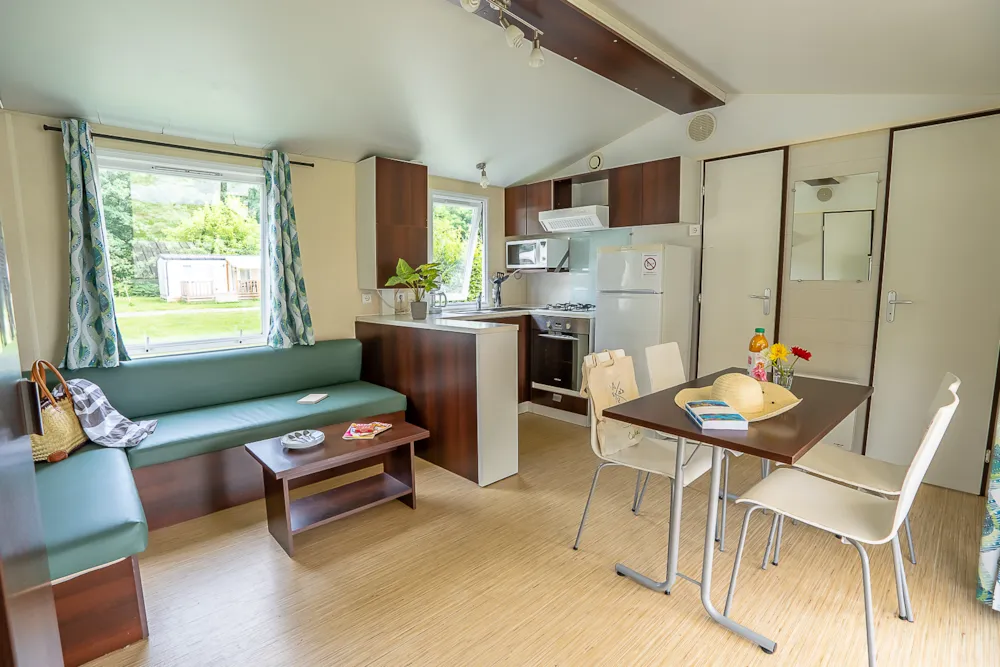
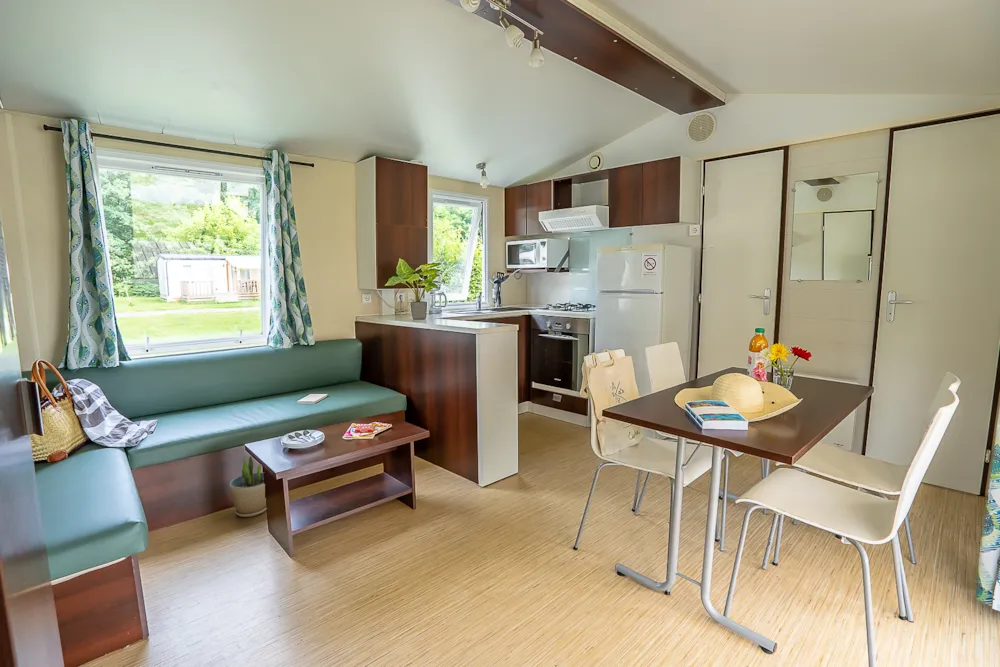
+ potted plant [228,455,267,518]
